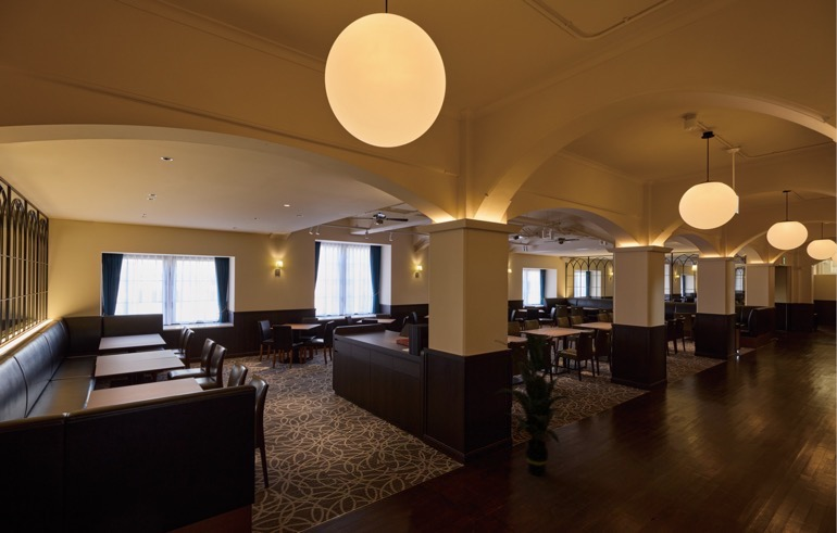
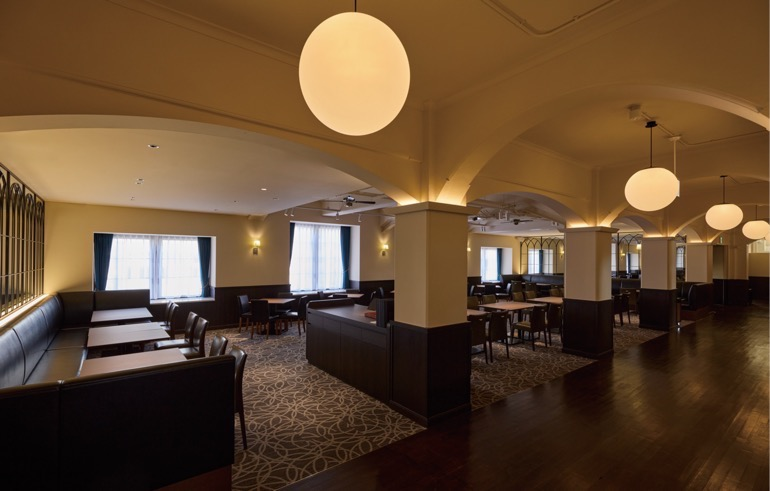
- indoor plant [494,331,579,477]
